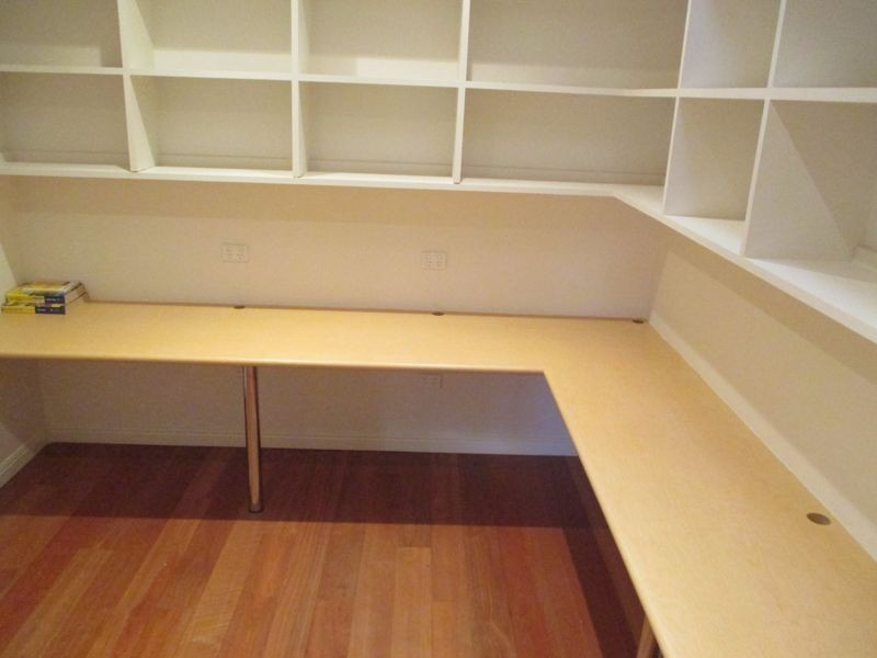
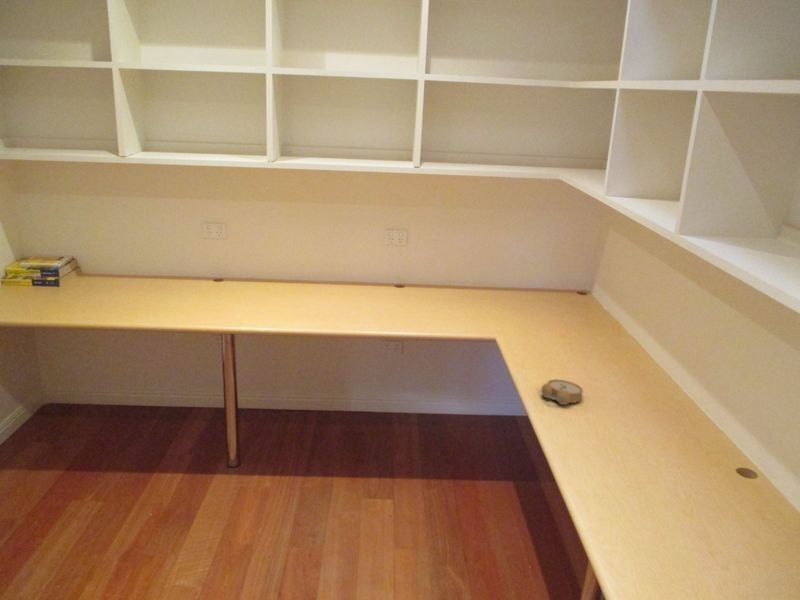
+ alarm clock [540,378,584,406]
